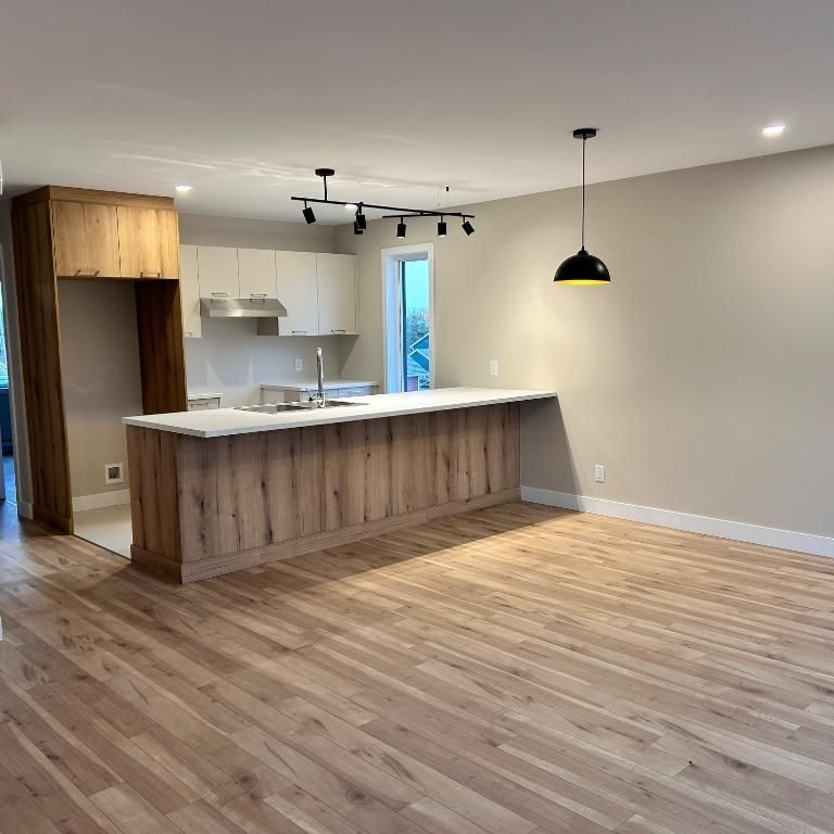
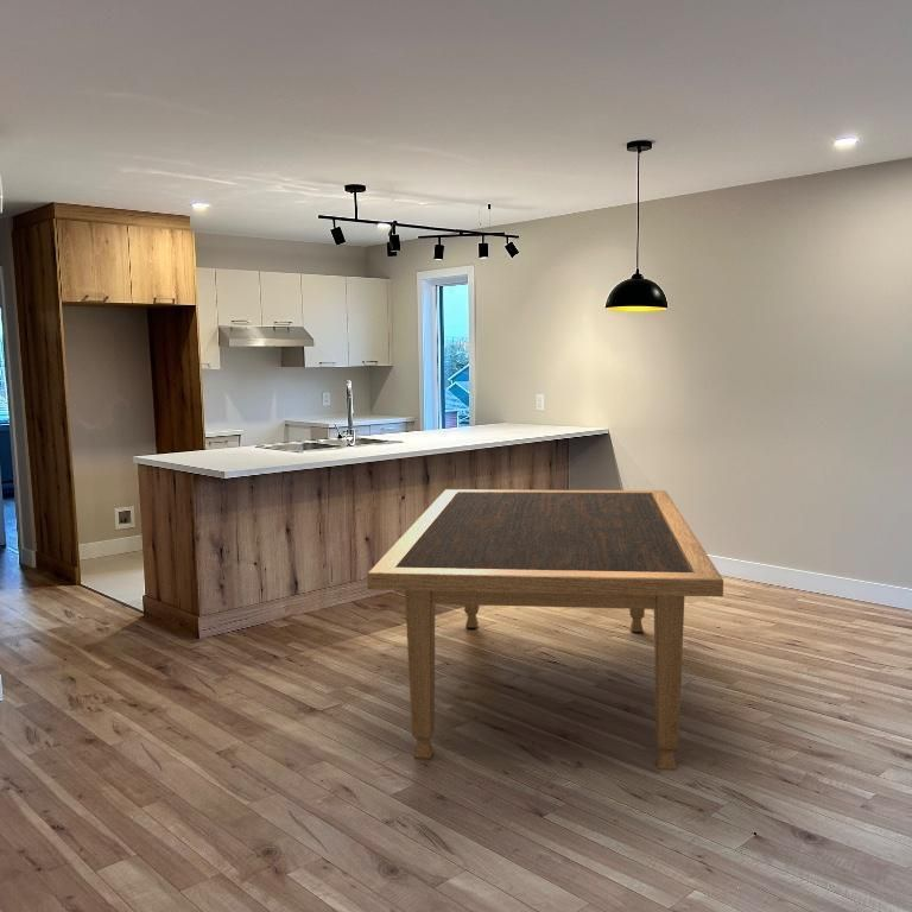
+ dining table [366,488,724,771]
